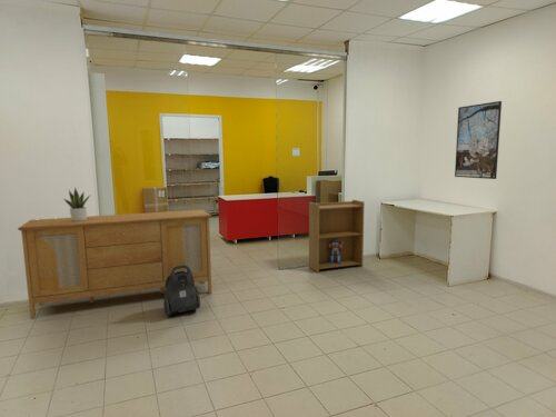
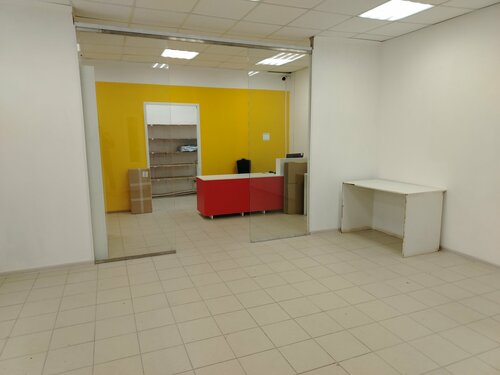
- bookshelf [308,199,366,274]
- vacuum cleaner [162,265,201,318]
- potted plant [63,187,92,221]
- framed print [454,100,503,180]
- sideboard [17,209,212,320]
